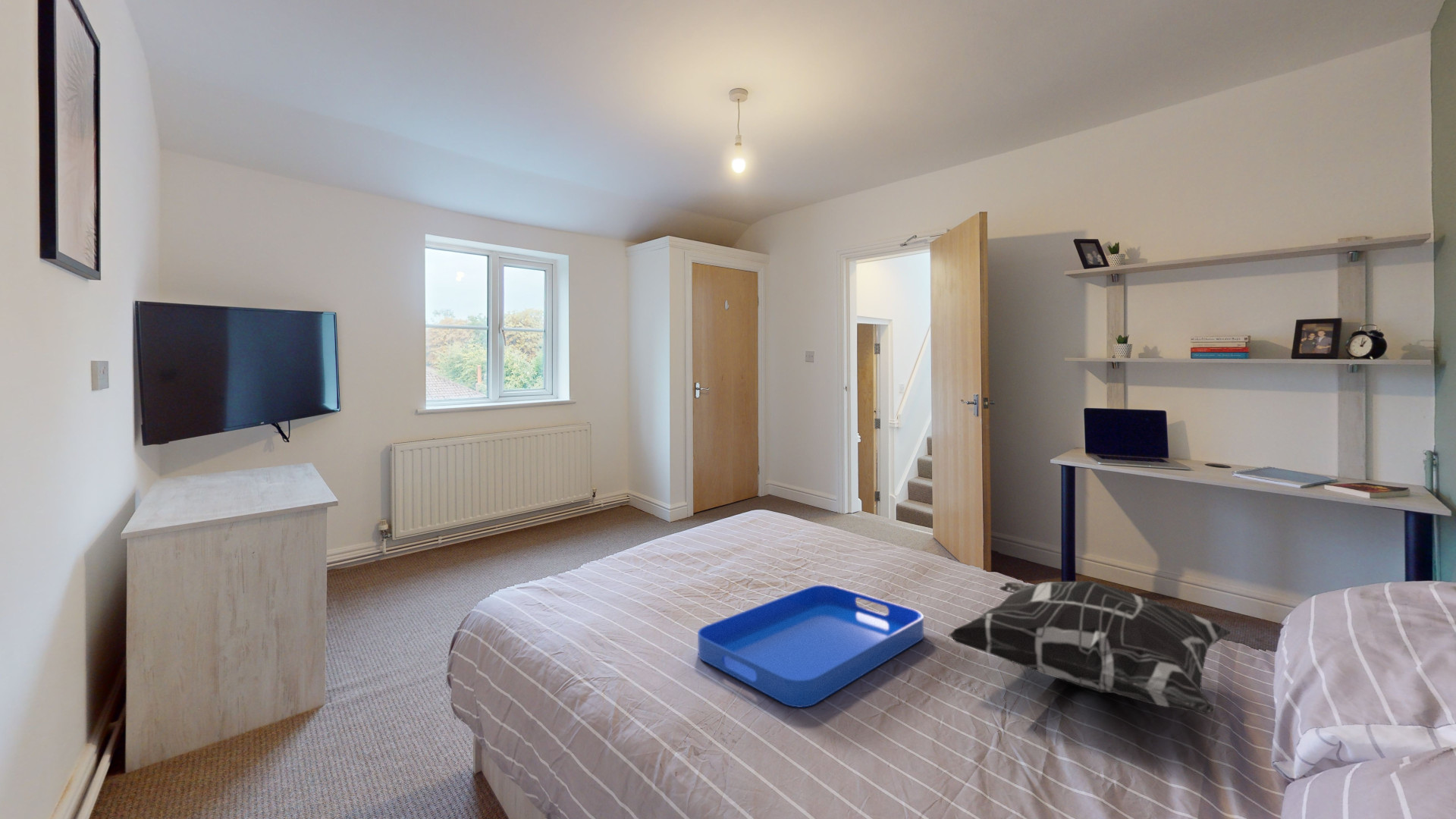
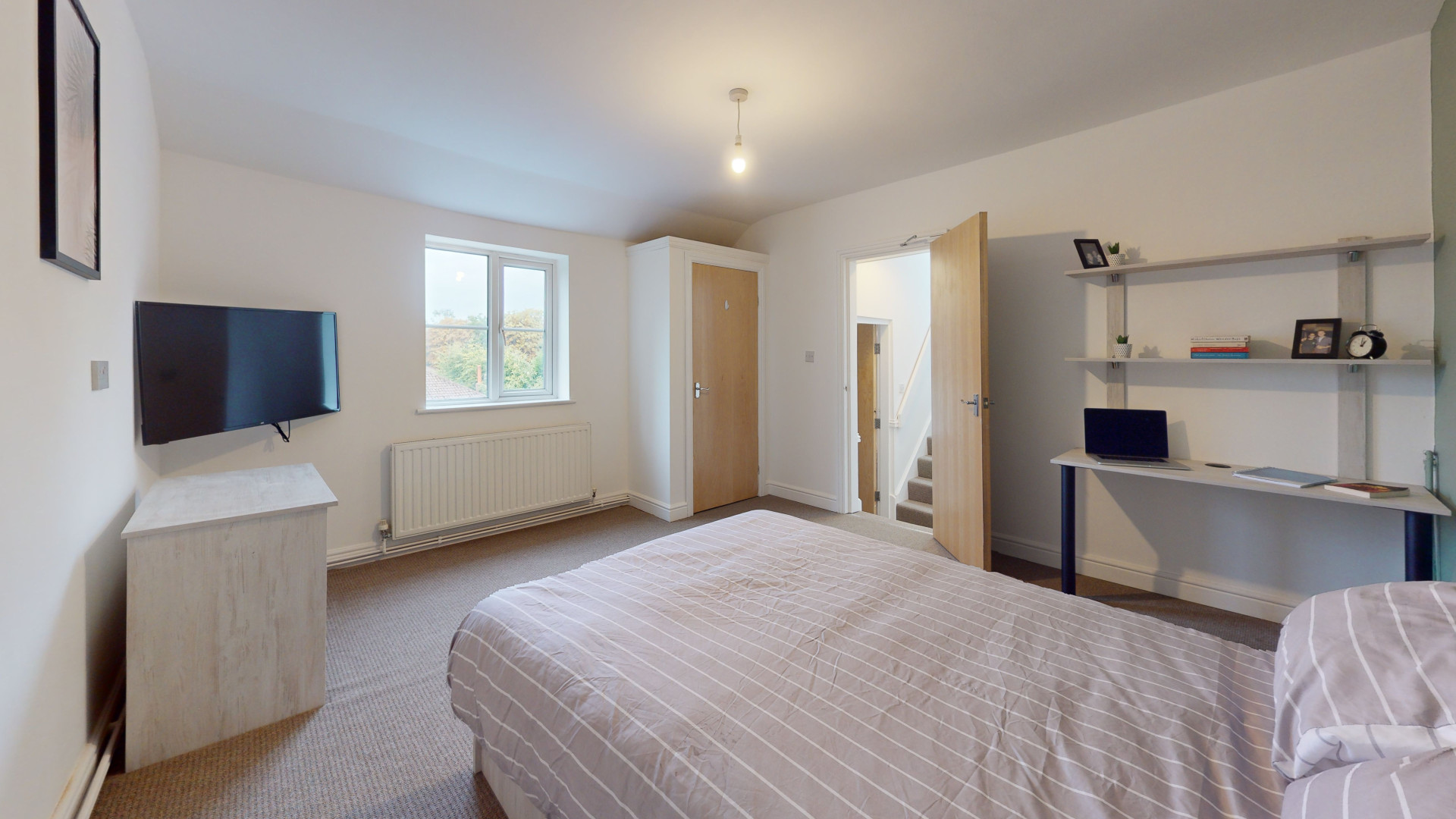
- decorative pillow [948,580,1232,714]
- serving tray [697,584,924,708]
